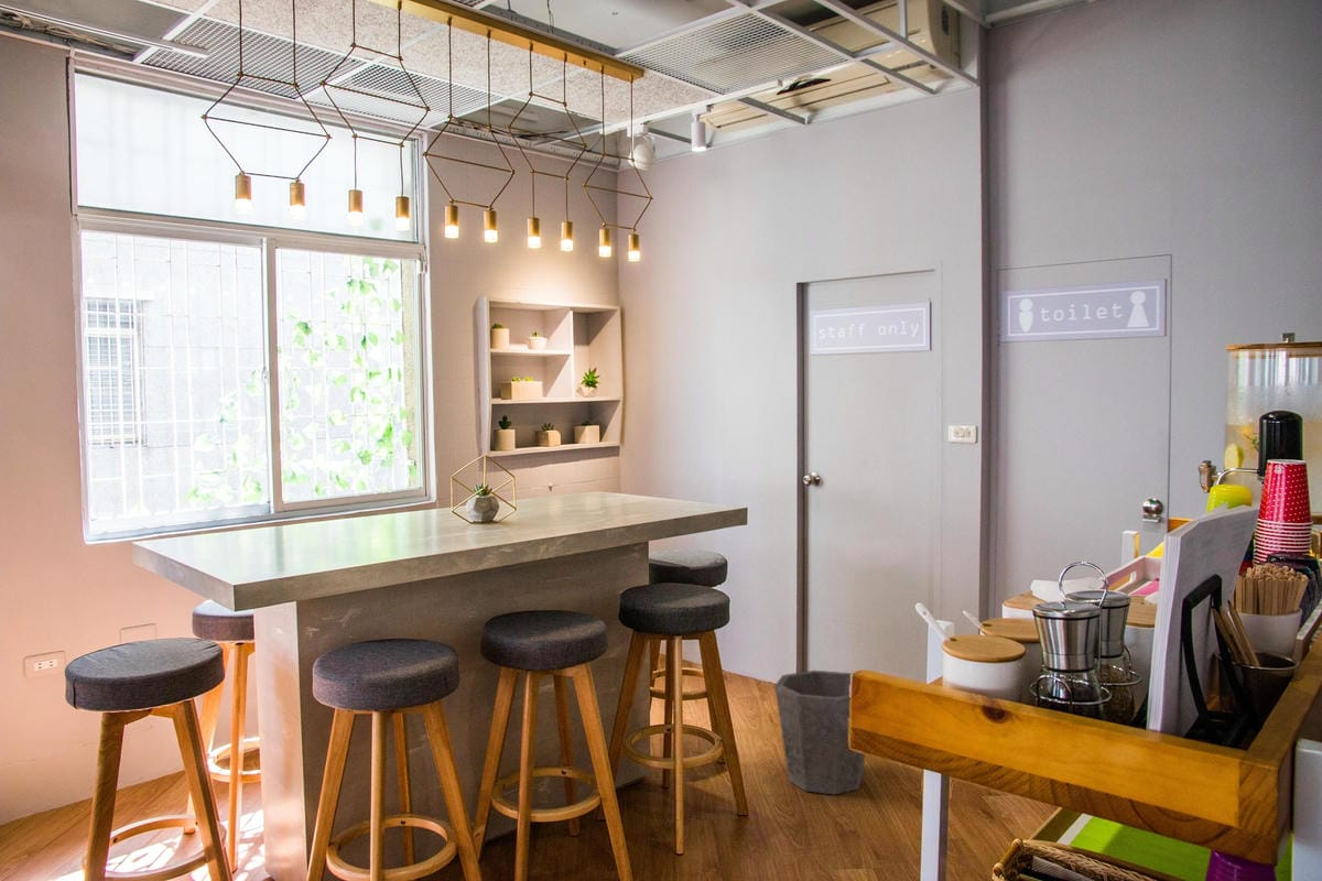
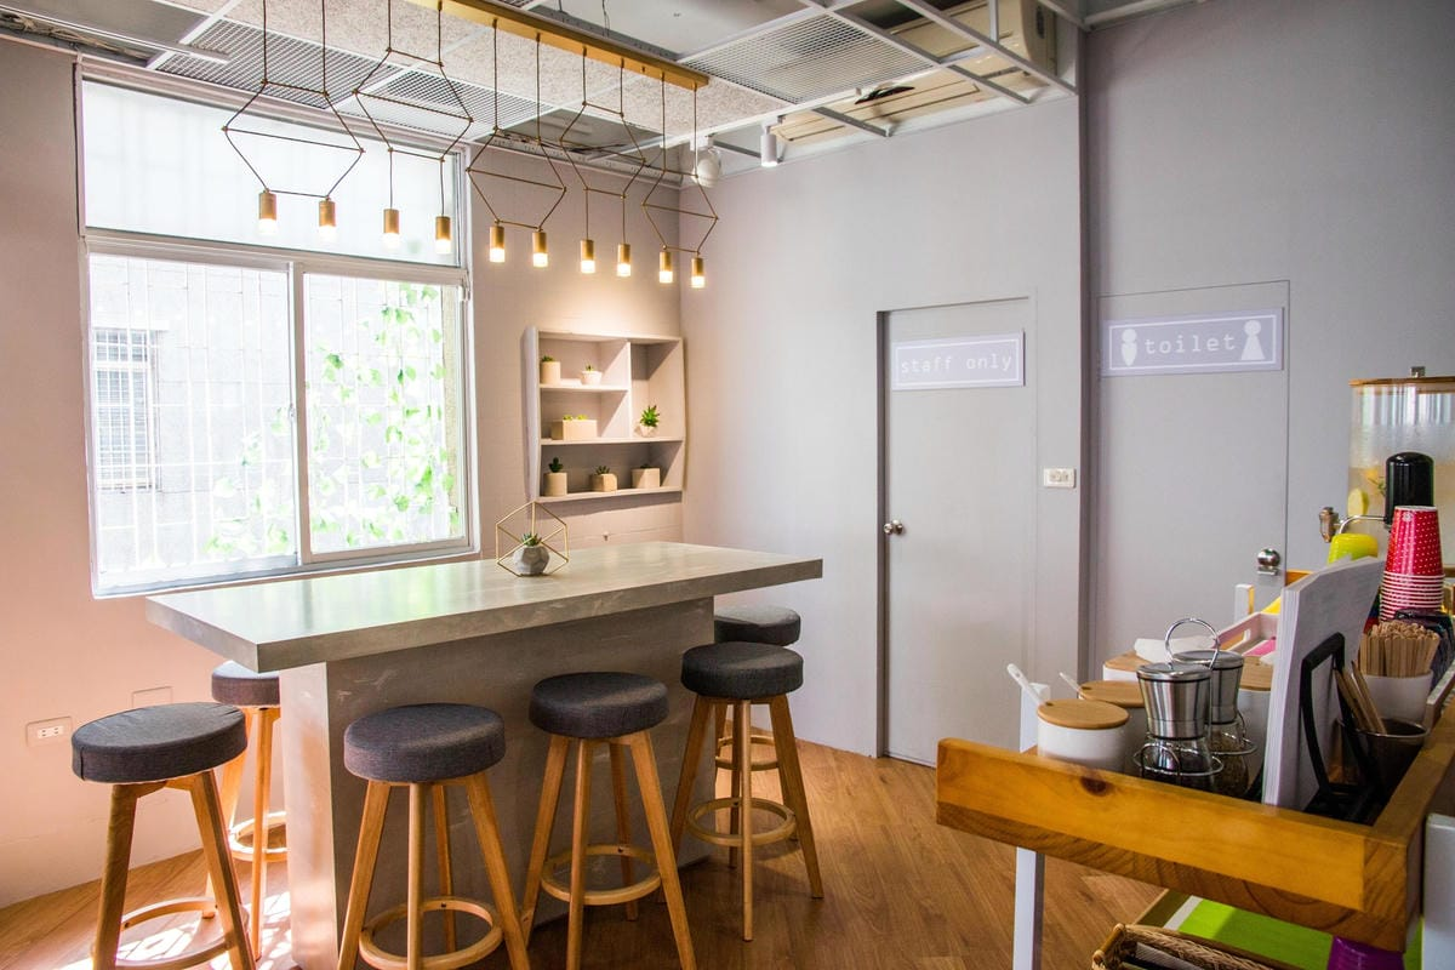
- waste bin [773,670,867,795]
